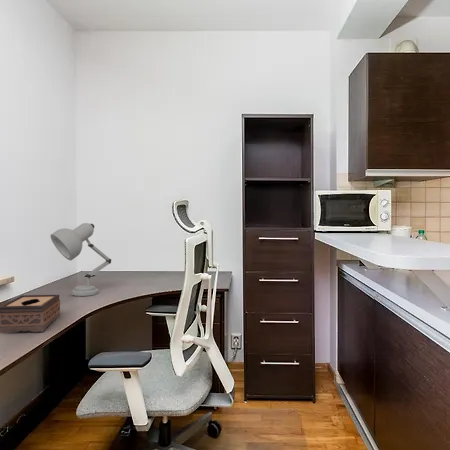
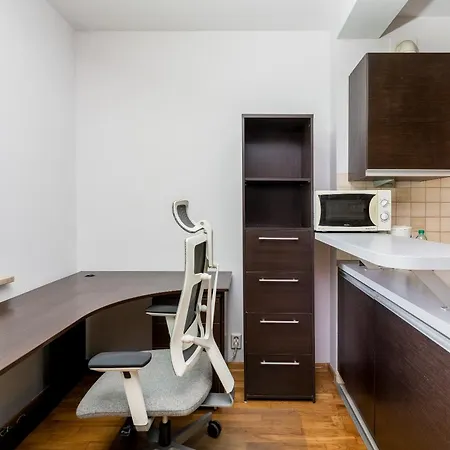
- tissue box [0,294,61,334]
- desk lamp [50,222,112,297]
